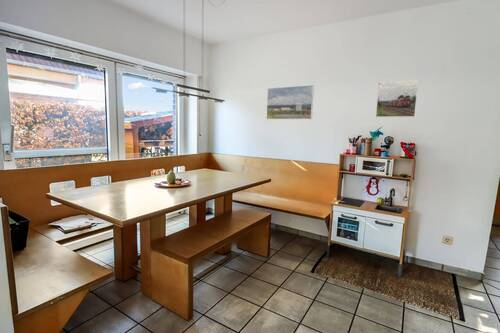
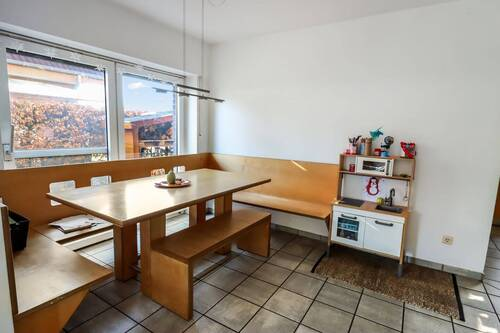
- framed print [265,84,315,120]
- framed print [375,78,420,118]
